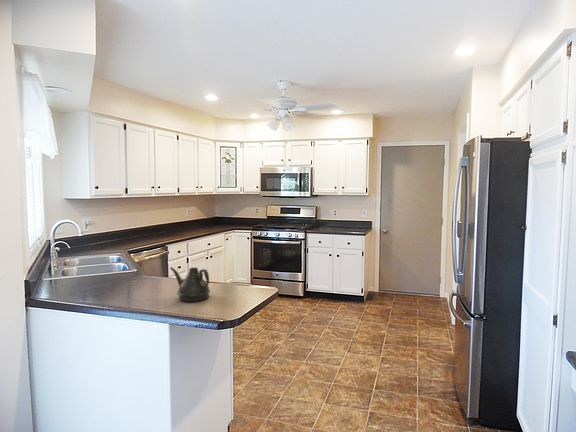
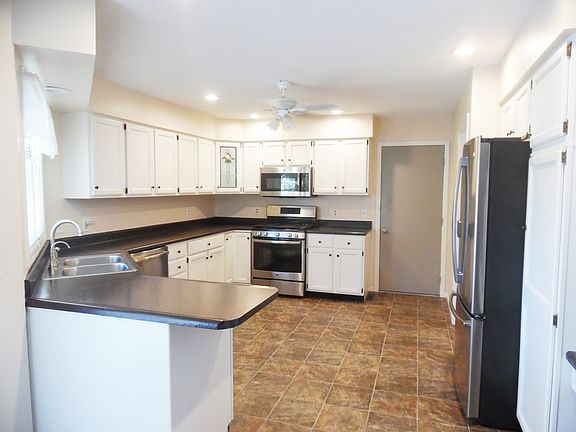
- teapot [169,266,211,303]
